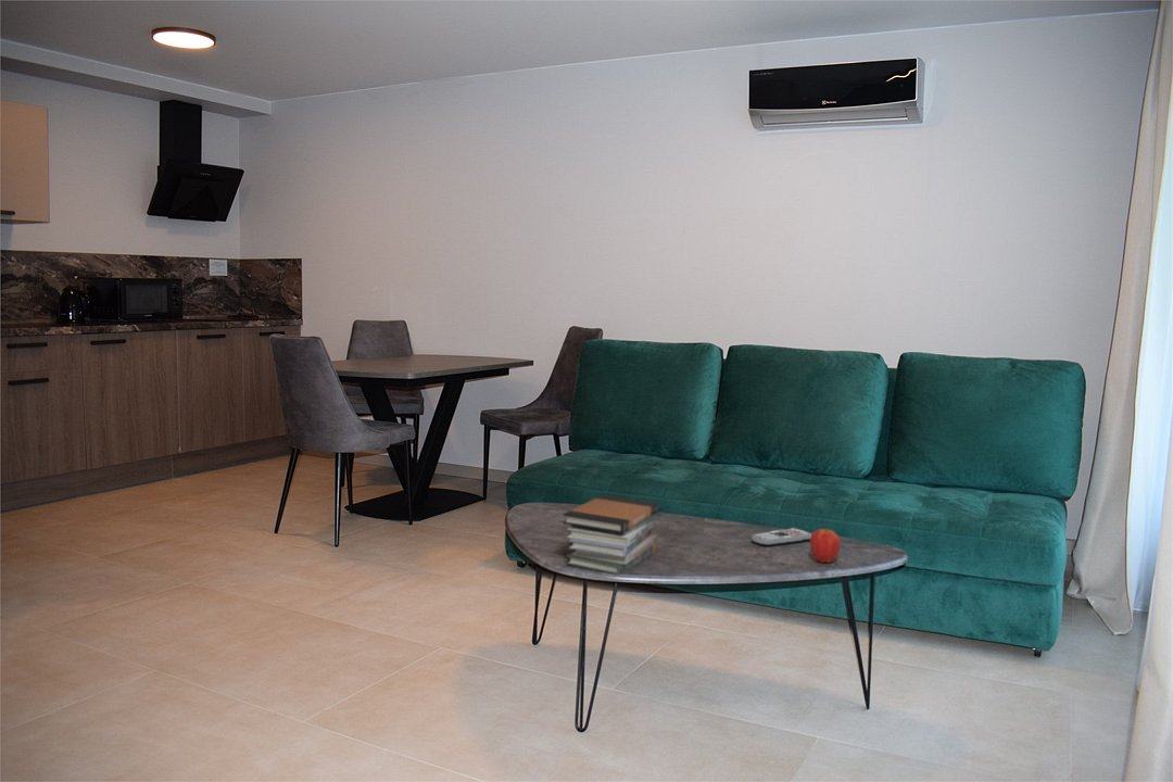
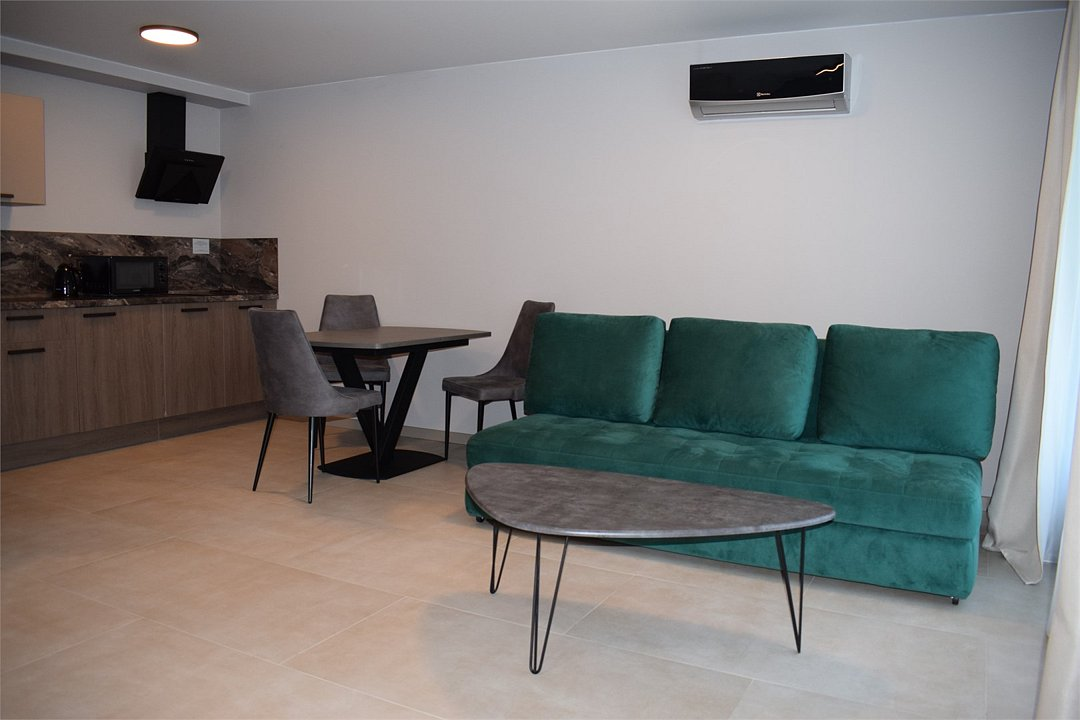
- apple [809,525,842,564]
- remote control [751,527,812,547]
- book stack [562,494,661,576]
